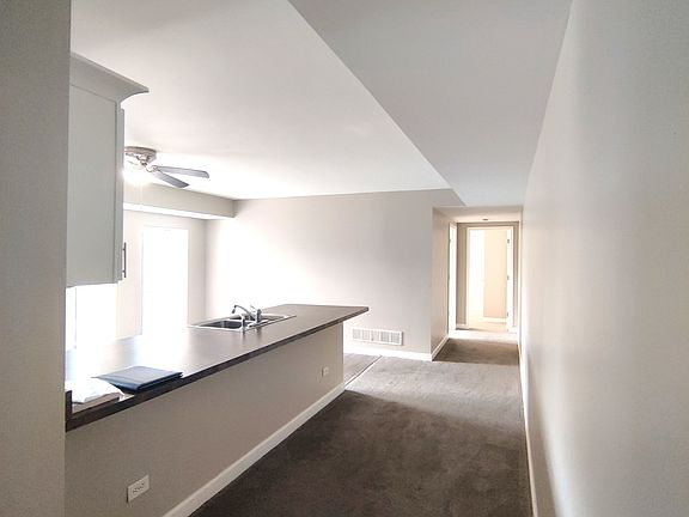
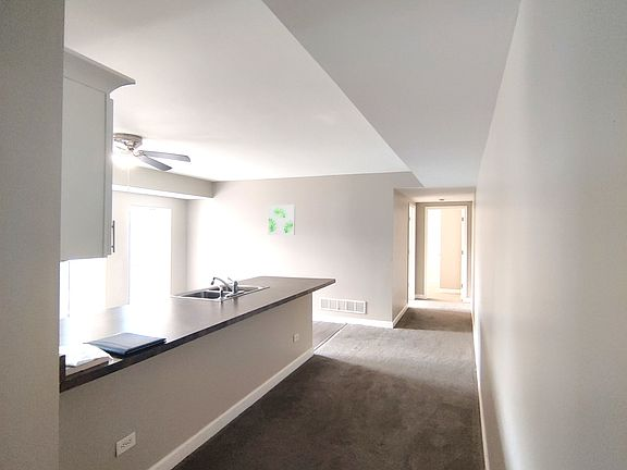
+ wall art [267,205,296,236]
